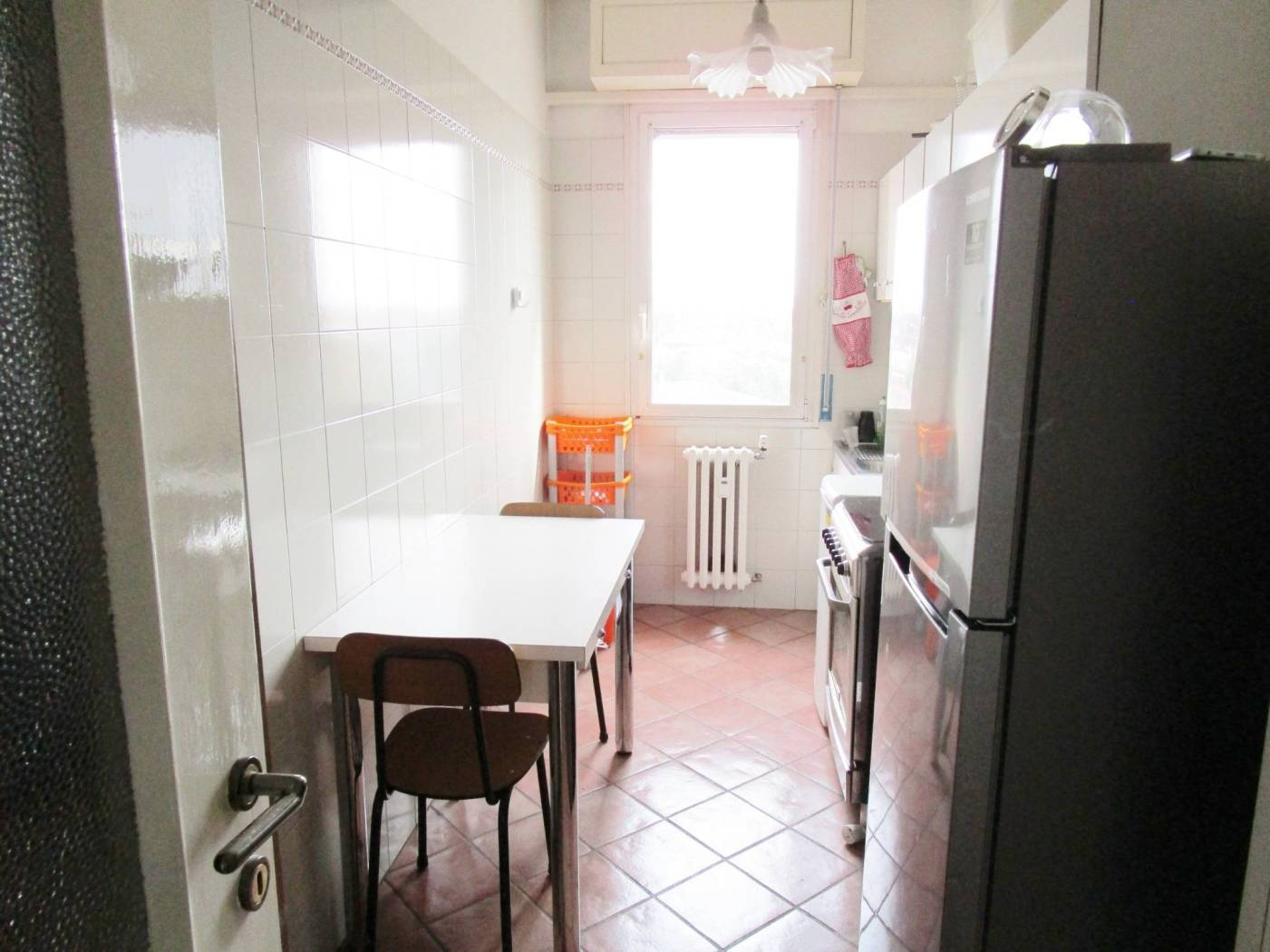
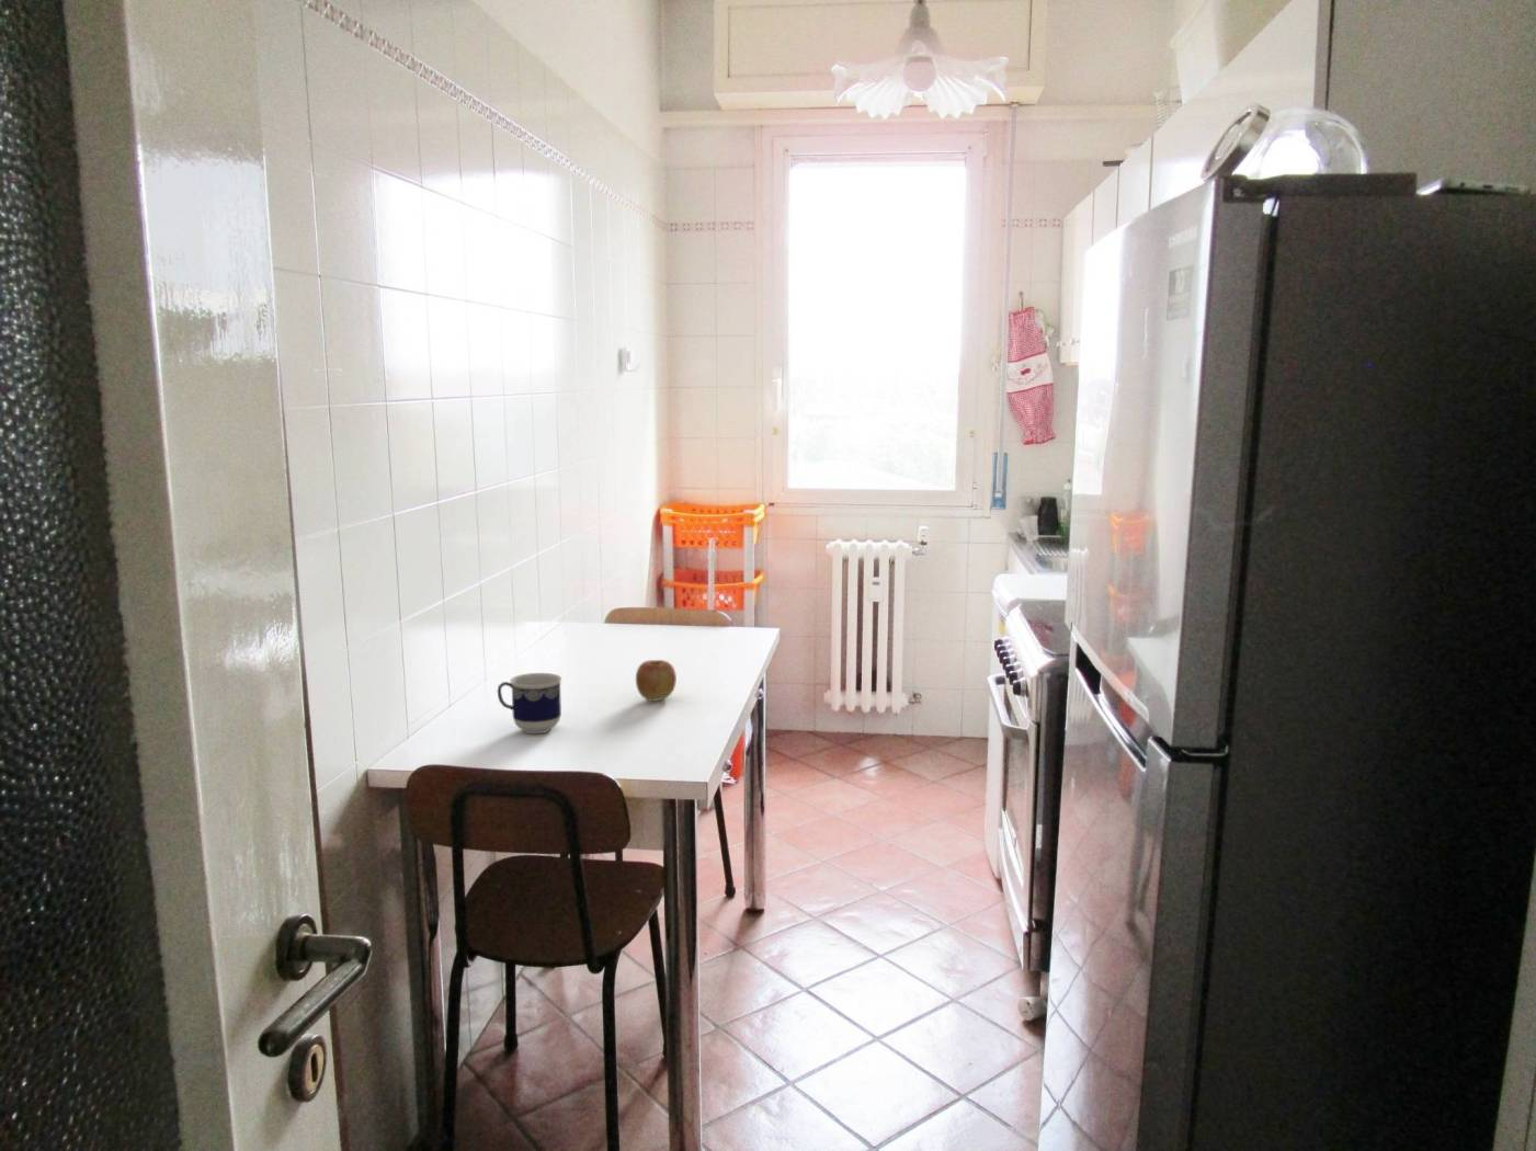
+ apple [635,659,677,701]
+ cup [497,672,562,734]
